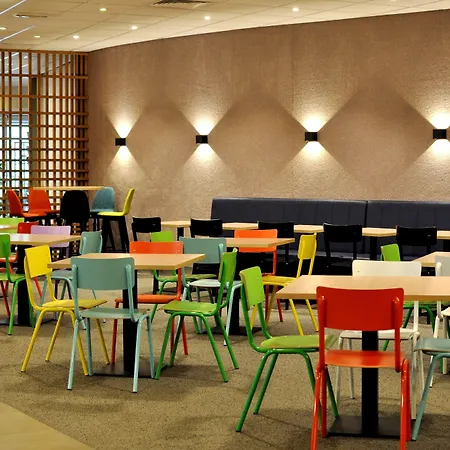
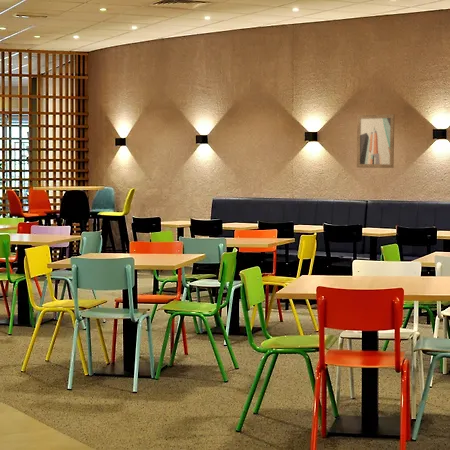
+ wall art [356,113,395,169]
